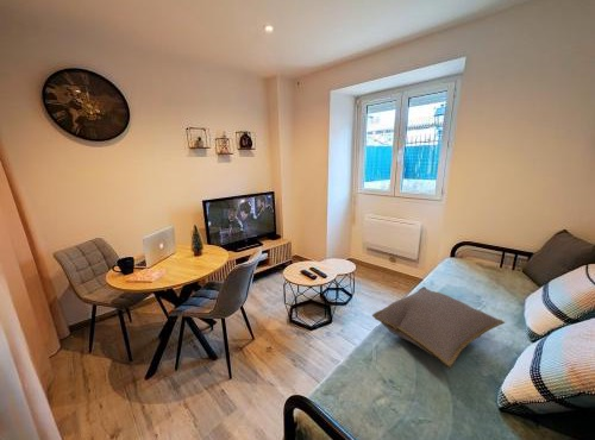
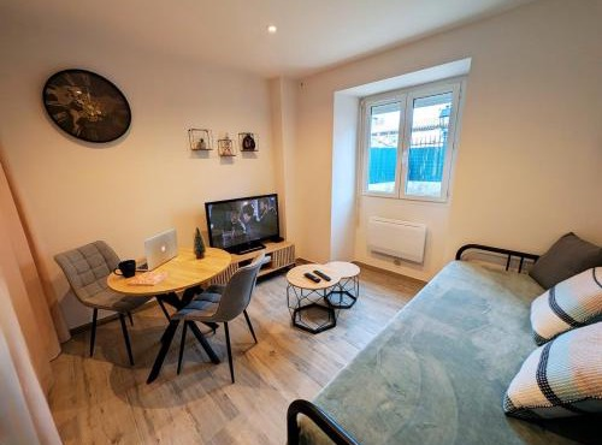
- cushion [371,285,506,370]
